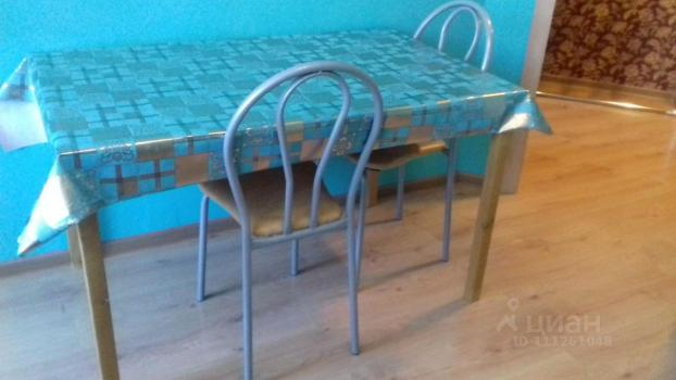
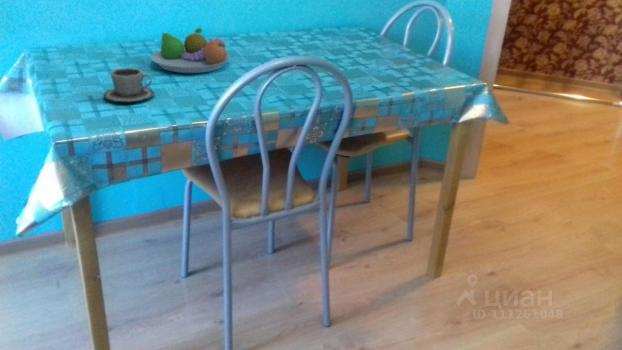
+ cup [102,67,155,103]
+ fruit bowl [150,27,231,74]
